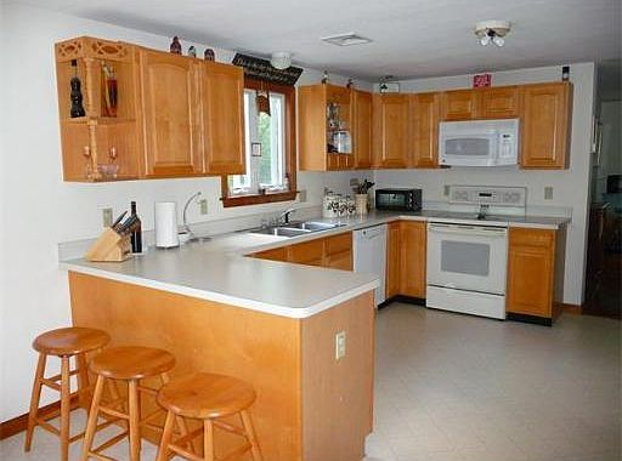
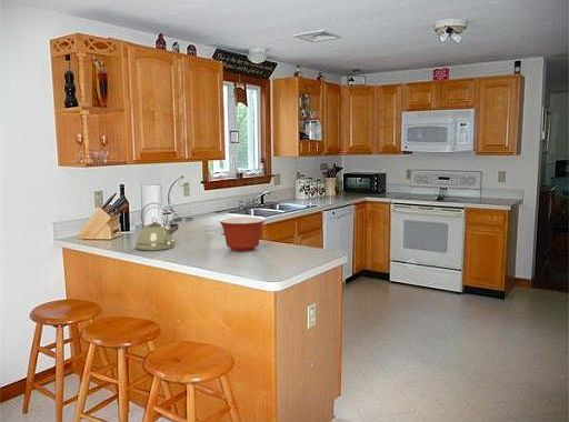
+ kettle [134,202,180,252]
+ mixing bowl [218,215,267,252]
